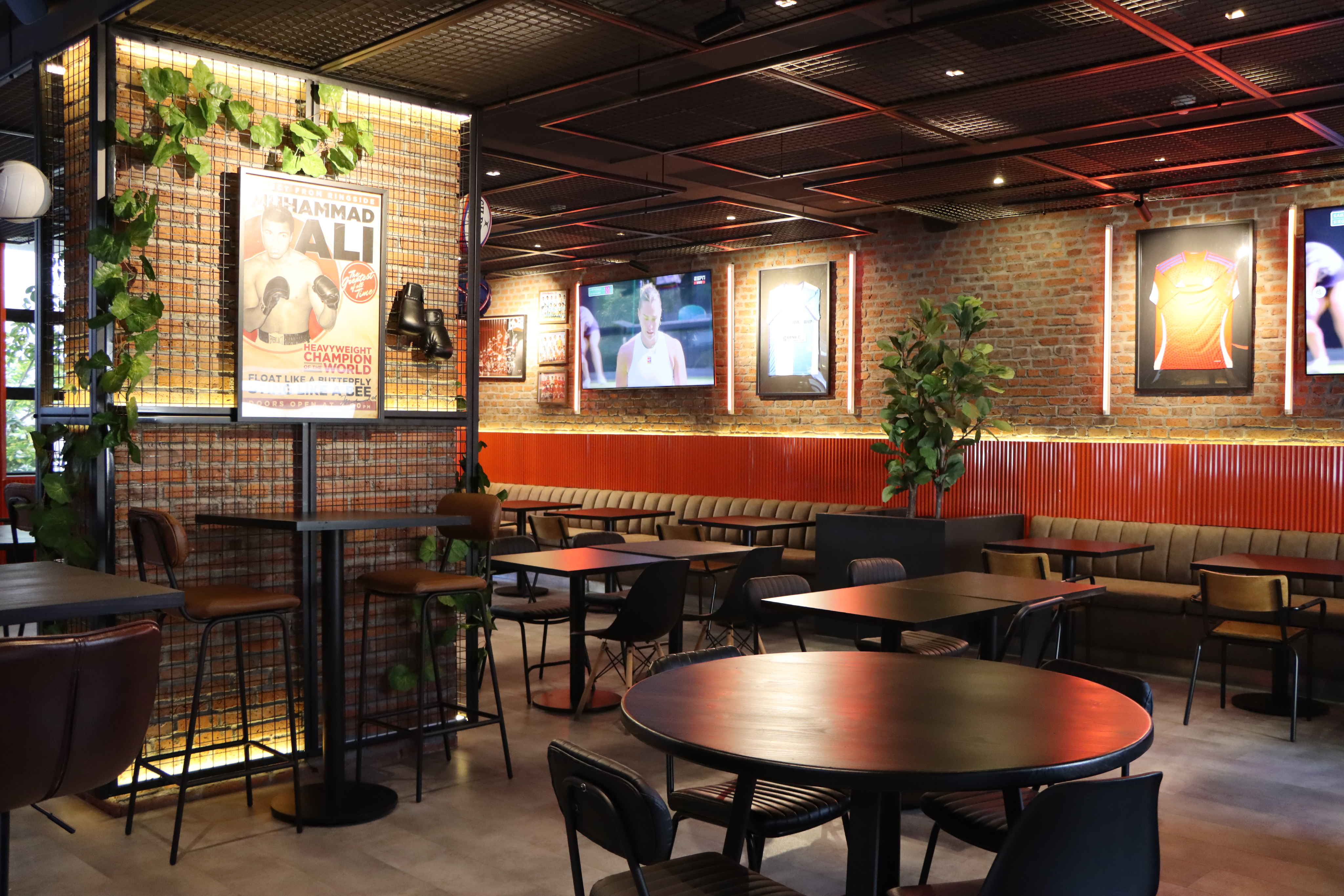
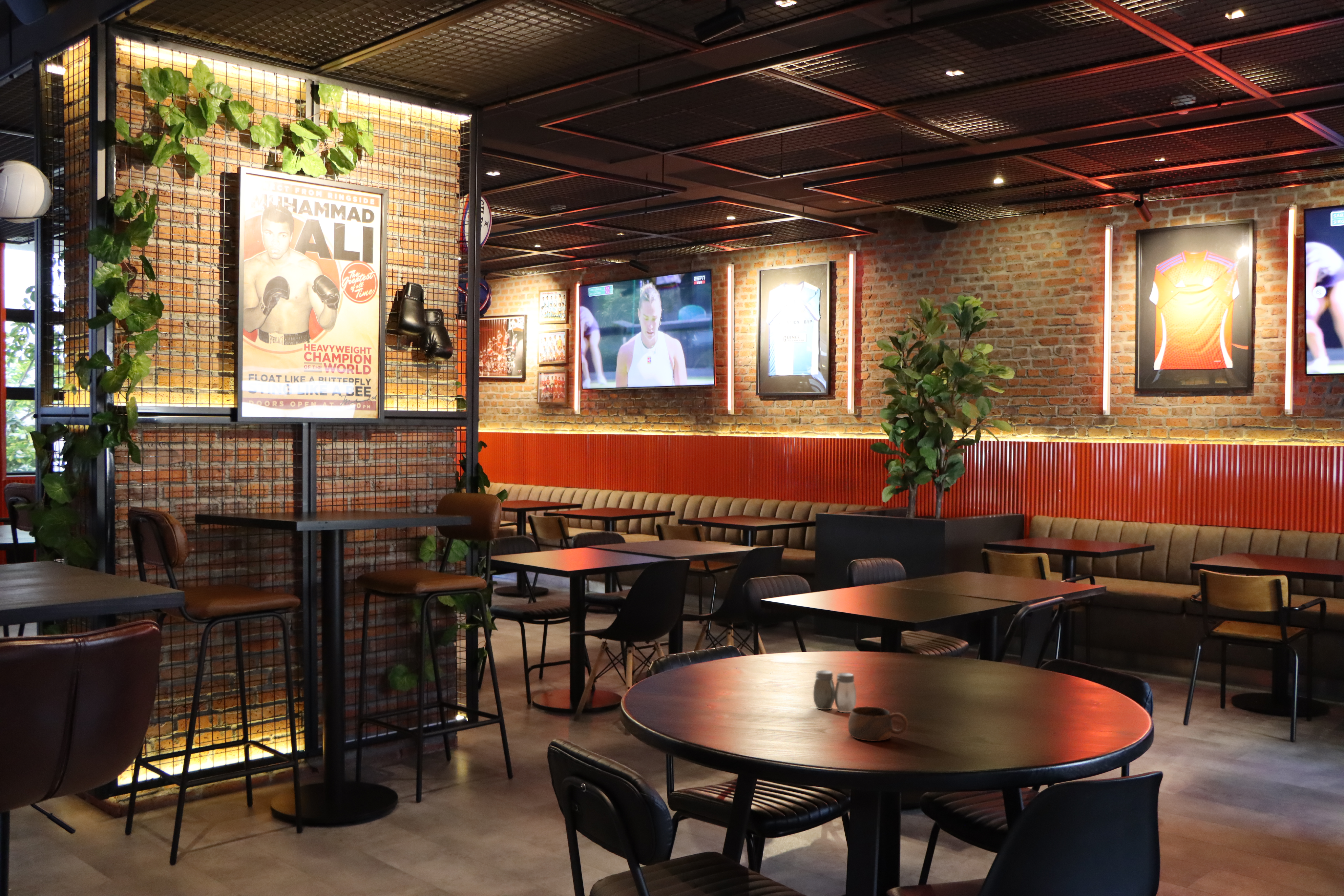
+ cup [848,706,908,741]
+ salt and pepper shaker [813,670,857,713]
